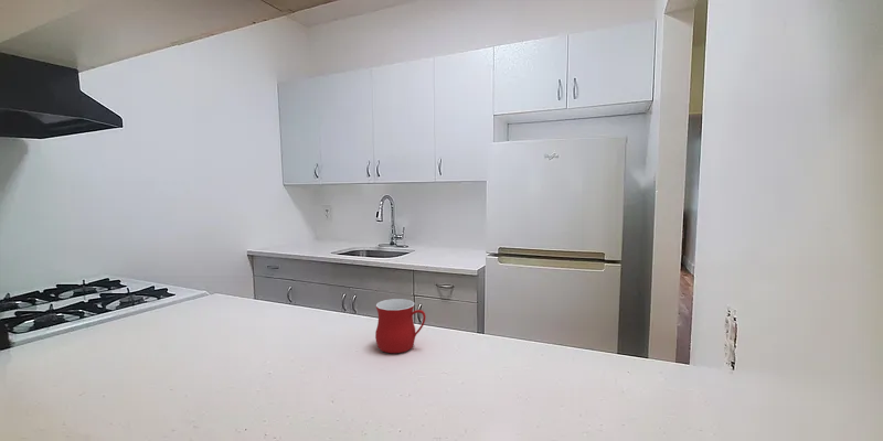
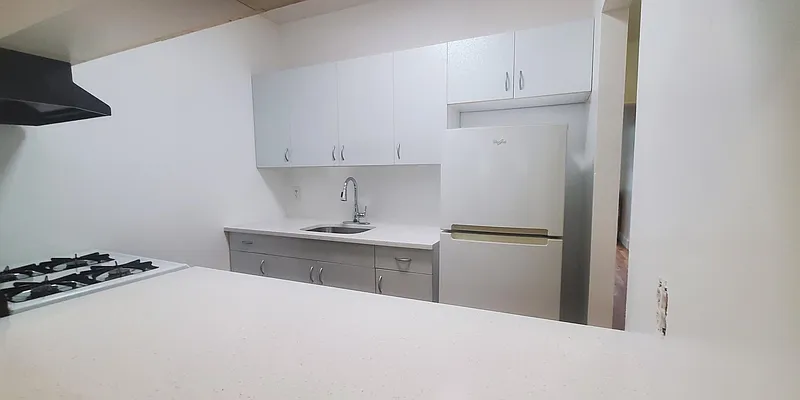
- mug [374,298,427,354]
